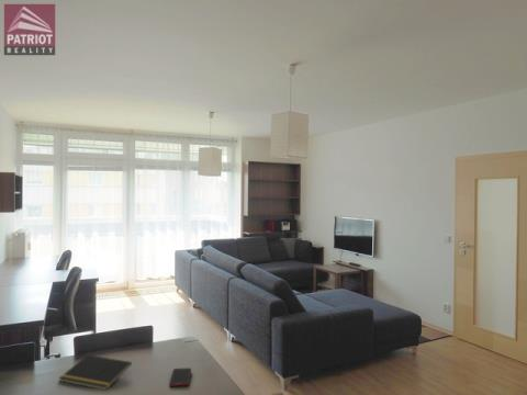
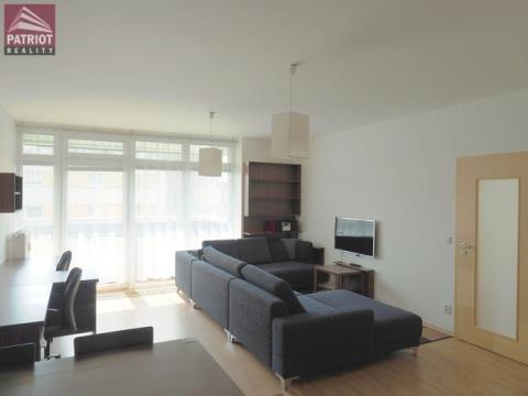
- cell phone [168,368,192,388]
- notepad [58,353,133,392]
